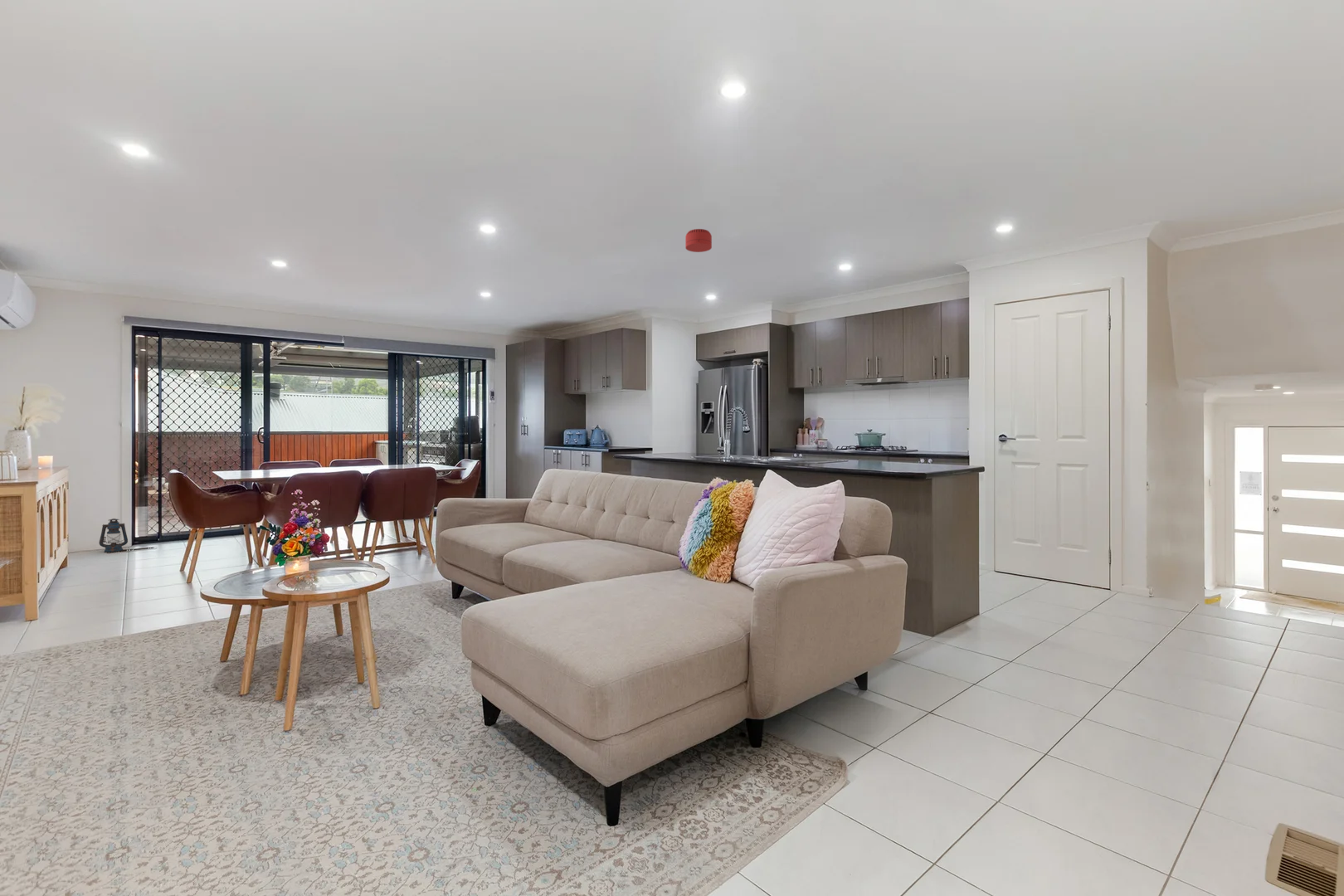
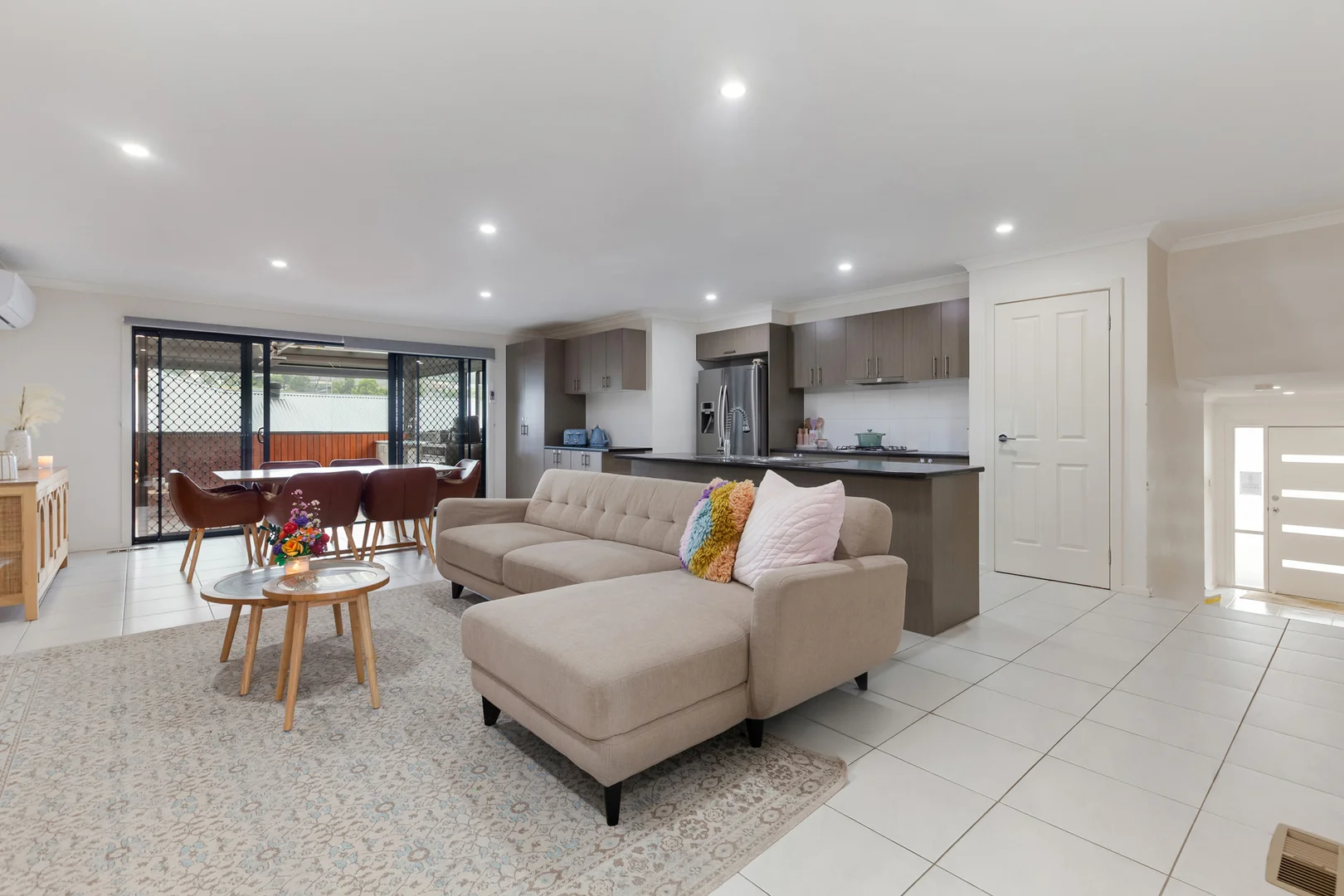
- smoke detector [684,228,713,253]
- lantern [99,518,129,553]
